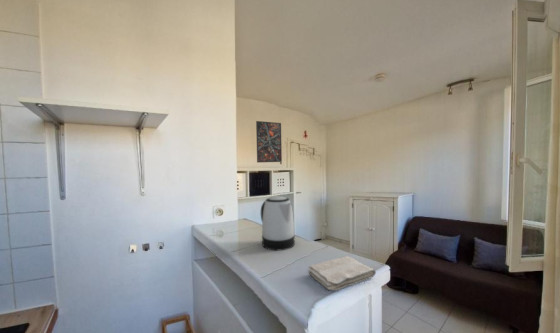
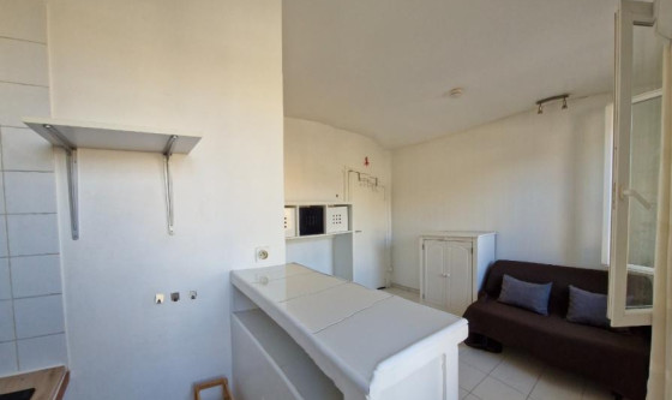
- kettle [260,195,296,251]
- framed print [255,120,283,164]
- washcloth [307,255,377,291]
